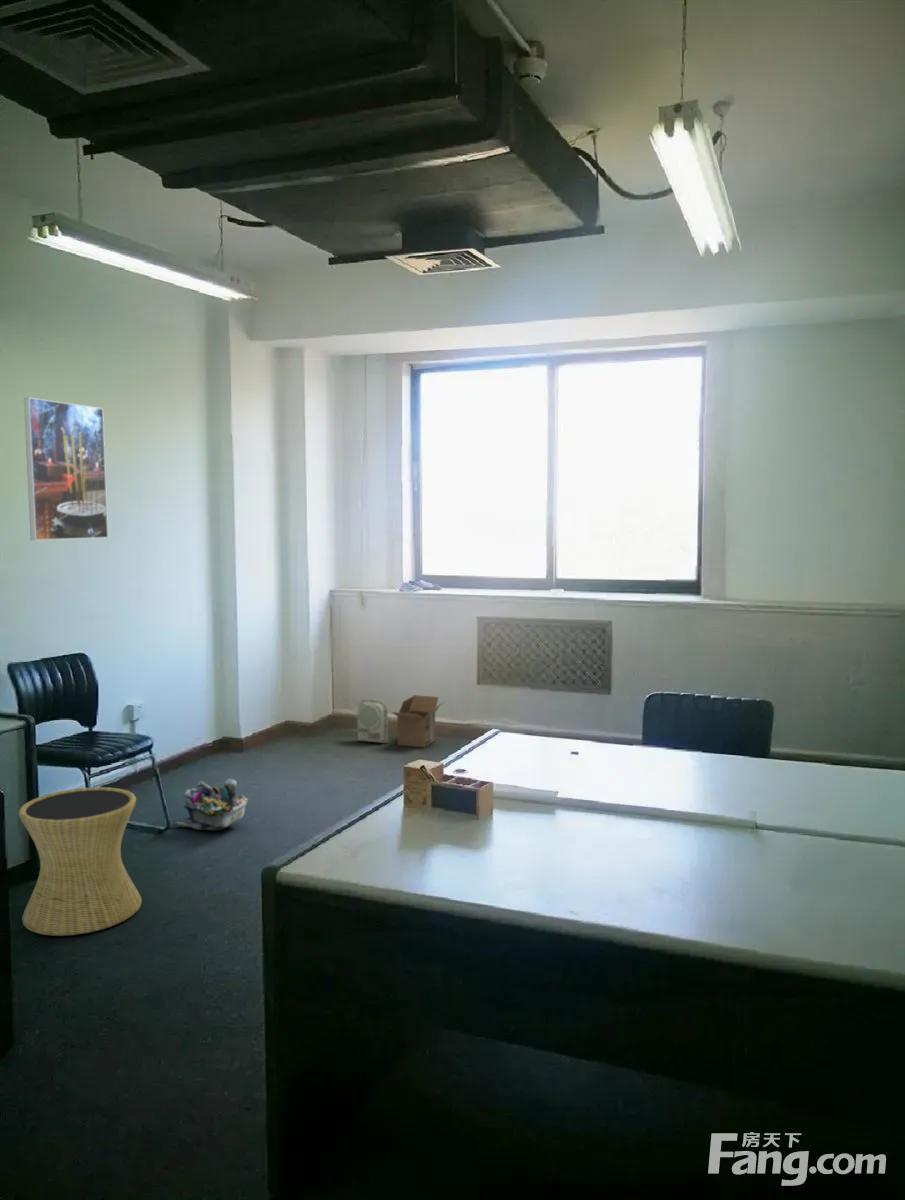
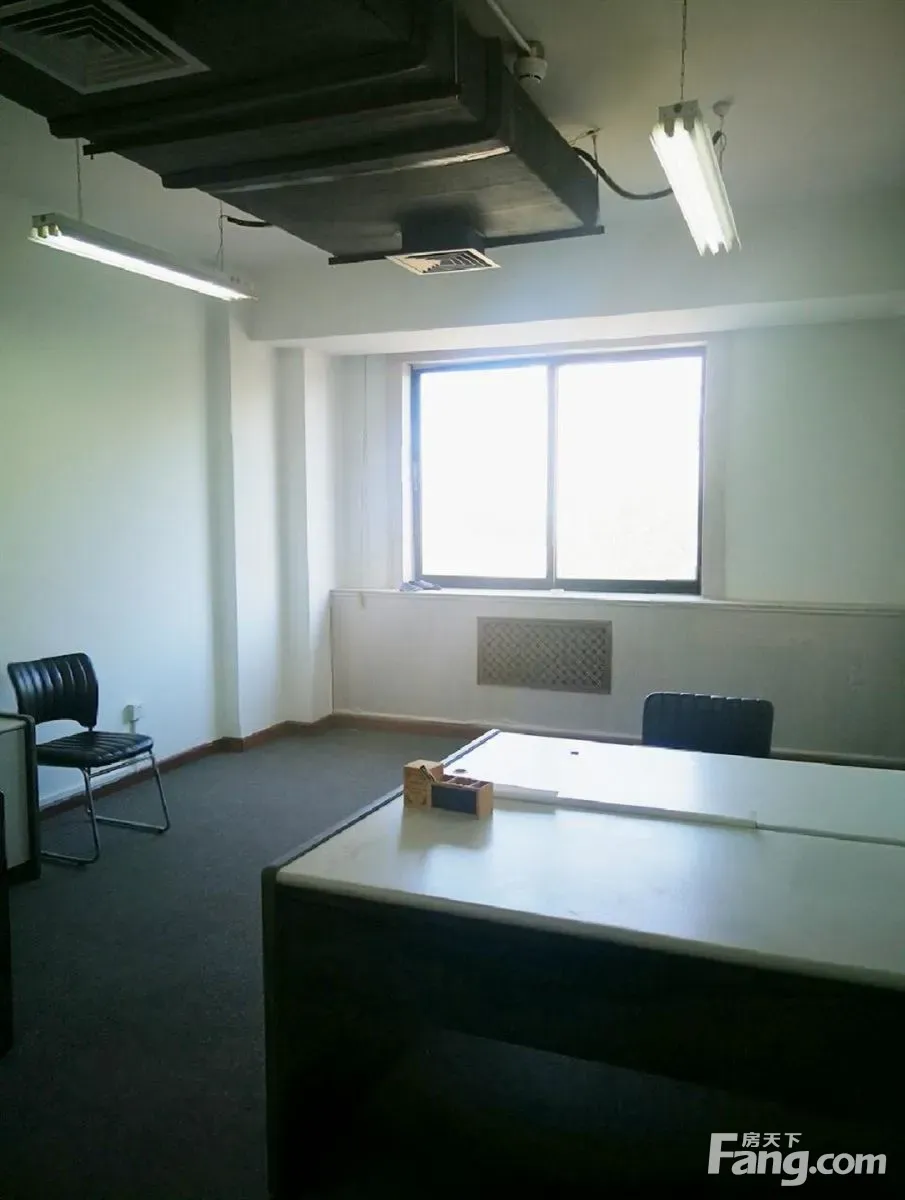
- side table [18,786,143,937]
- waste bin [171,778,250,831]
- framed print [23,396,109,541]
- cardboard box [390,694,447,748]
- radio receiver [356,698,389,744]
